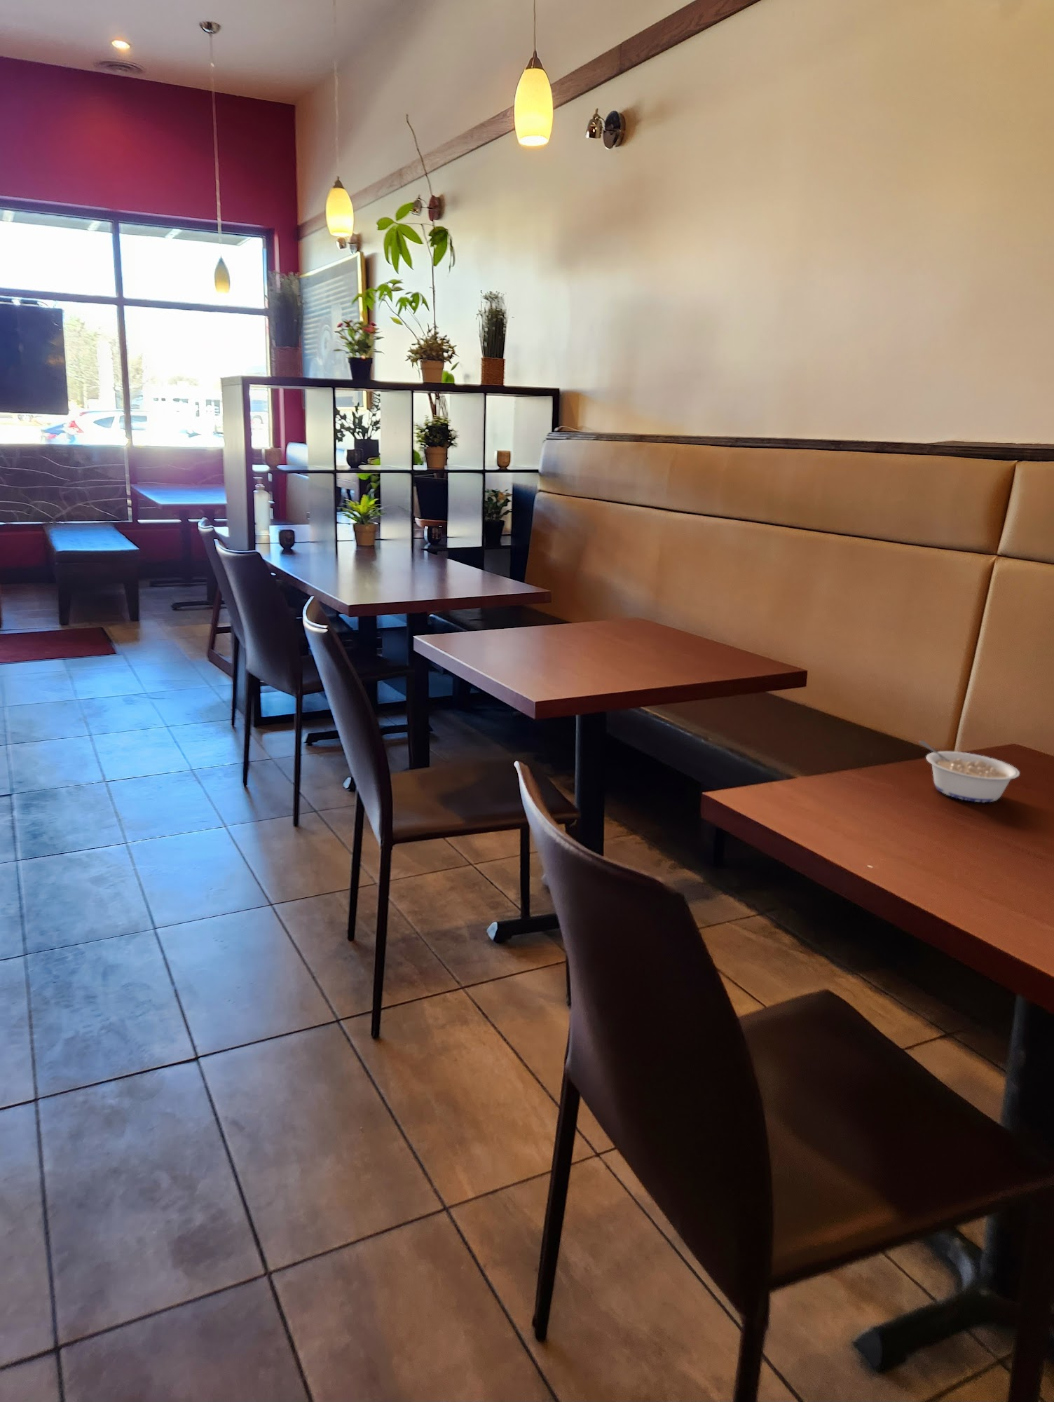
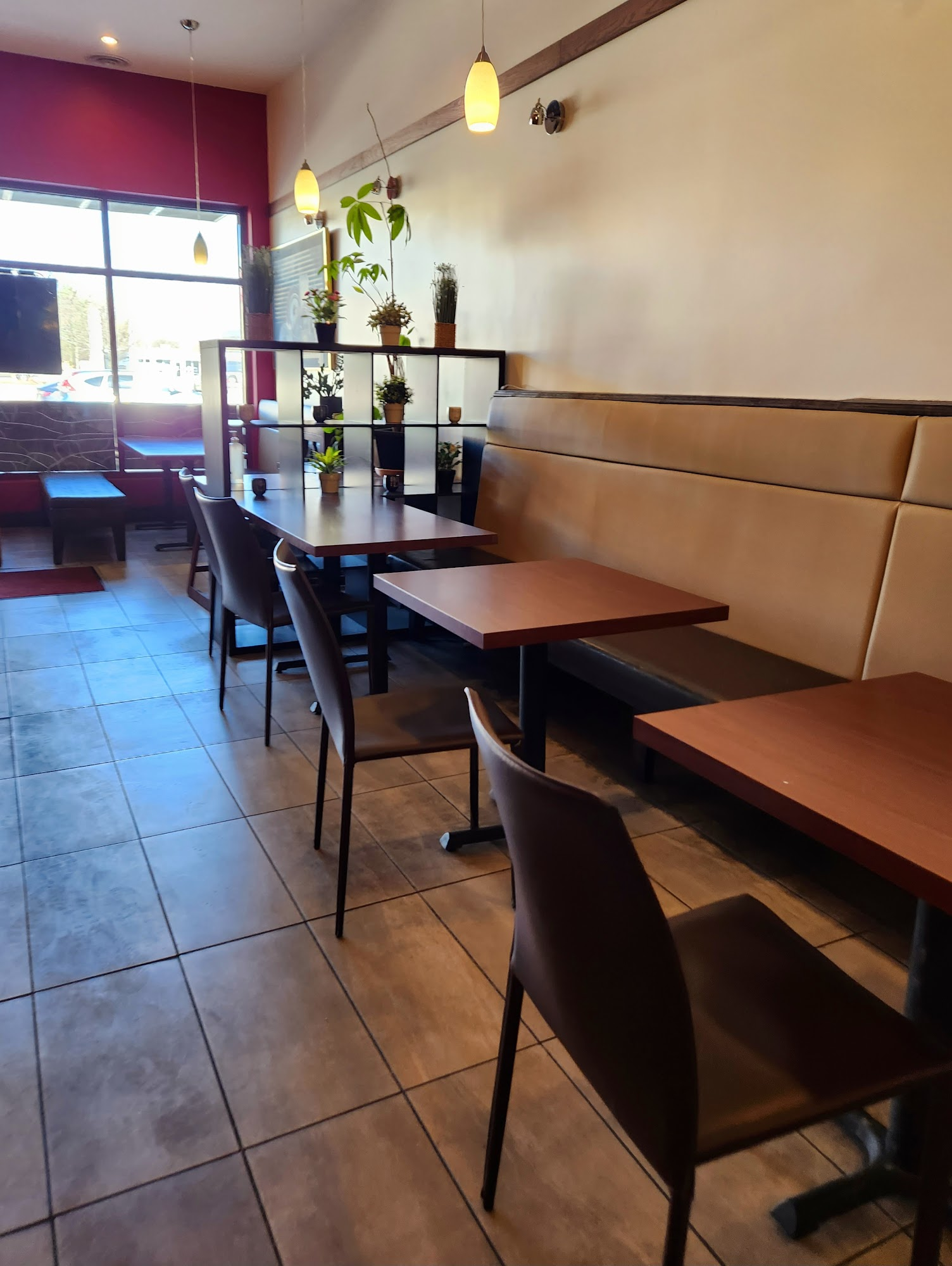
- legume [918,740,1021,803]
